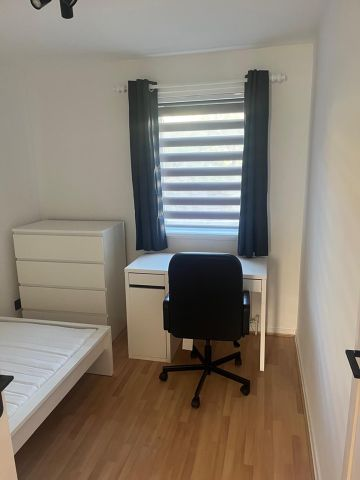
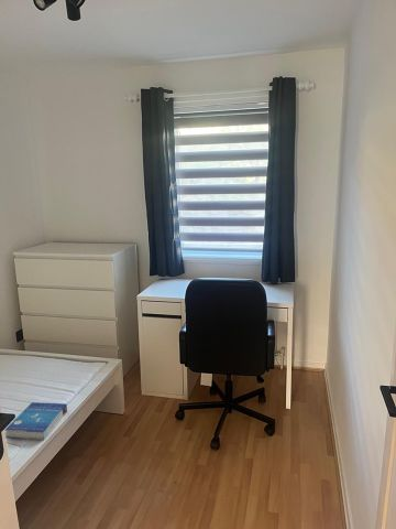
+ book [4,401,68,441]
